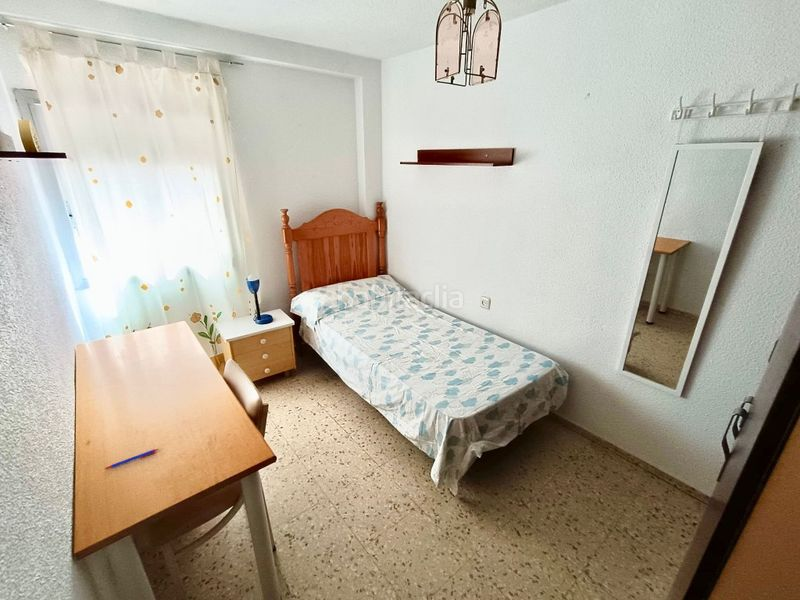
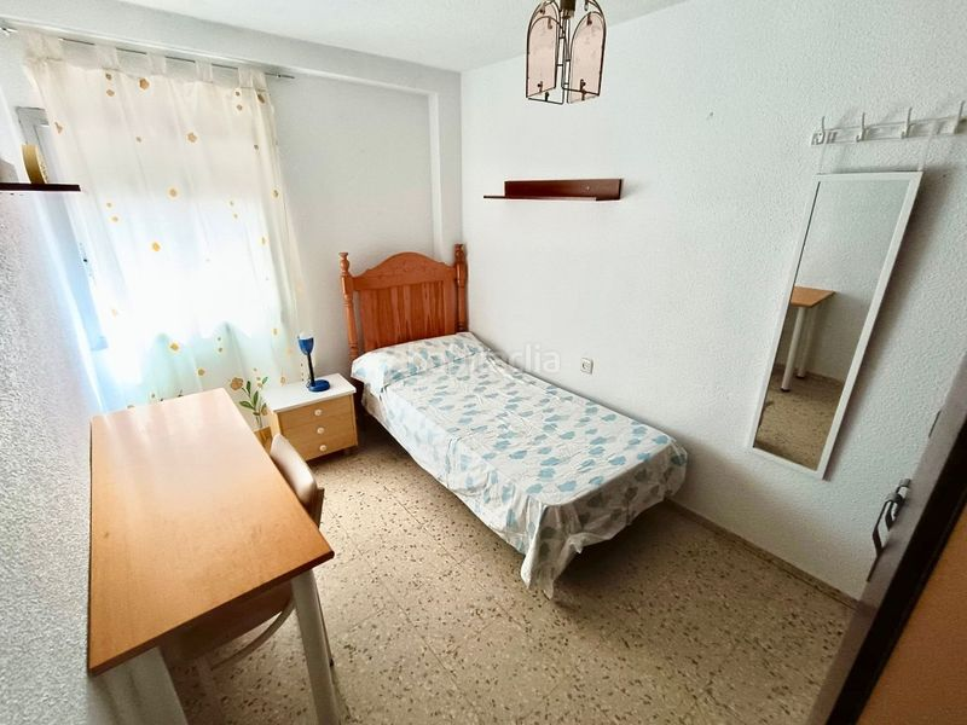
- pen [104,448,159,470]
